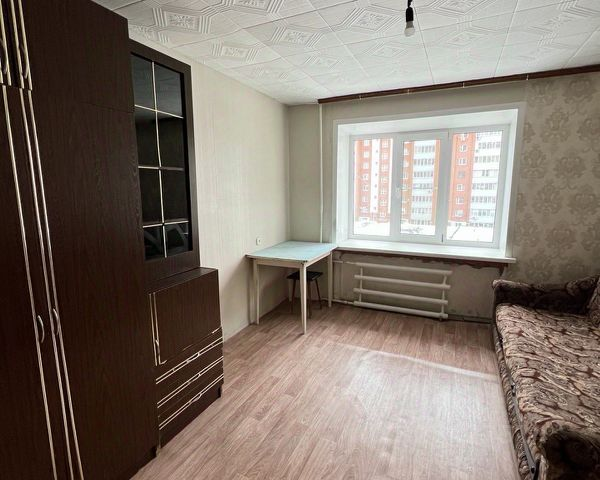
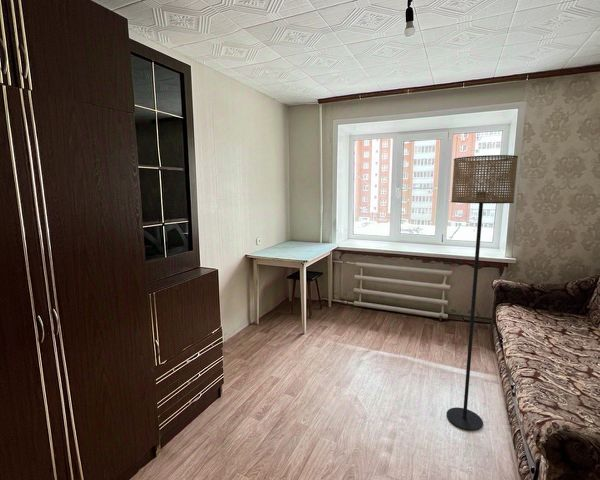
+ floor lamp [446,154,519,432]
